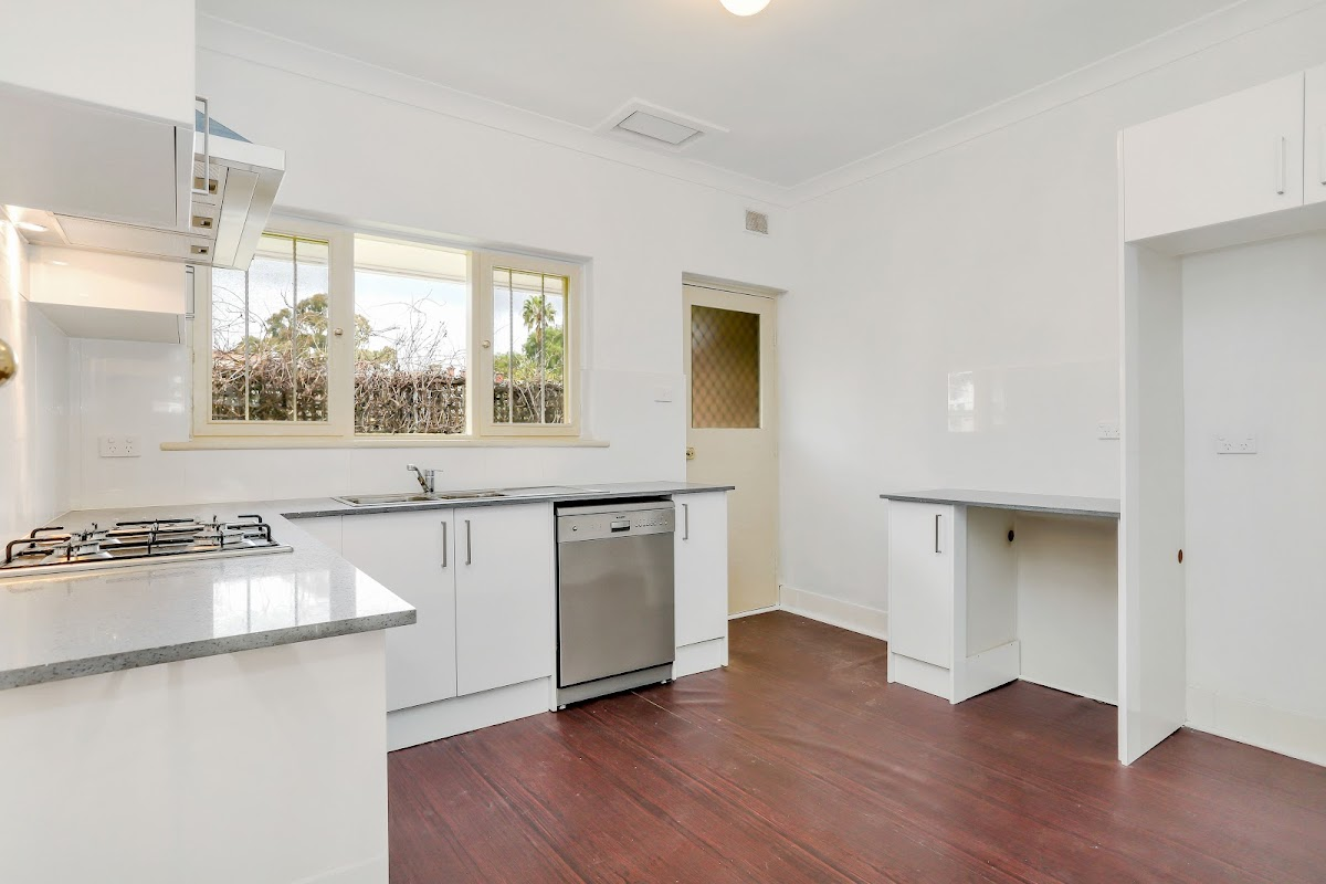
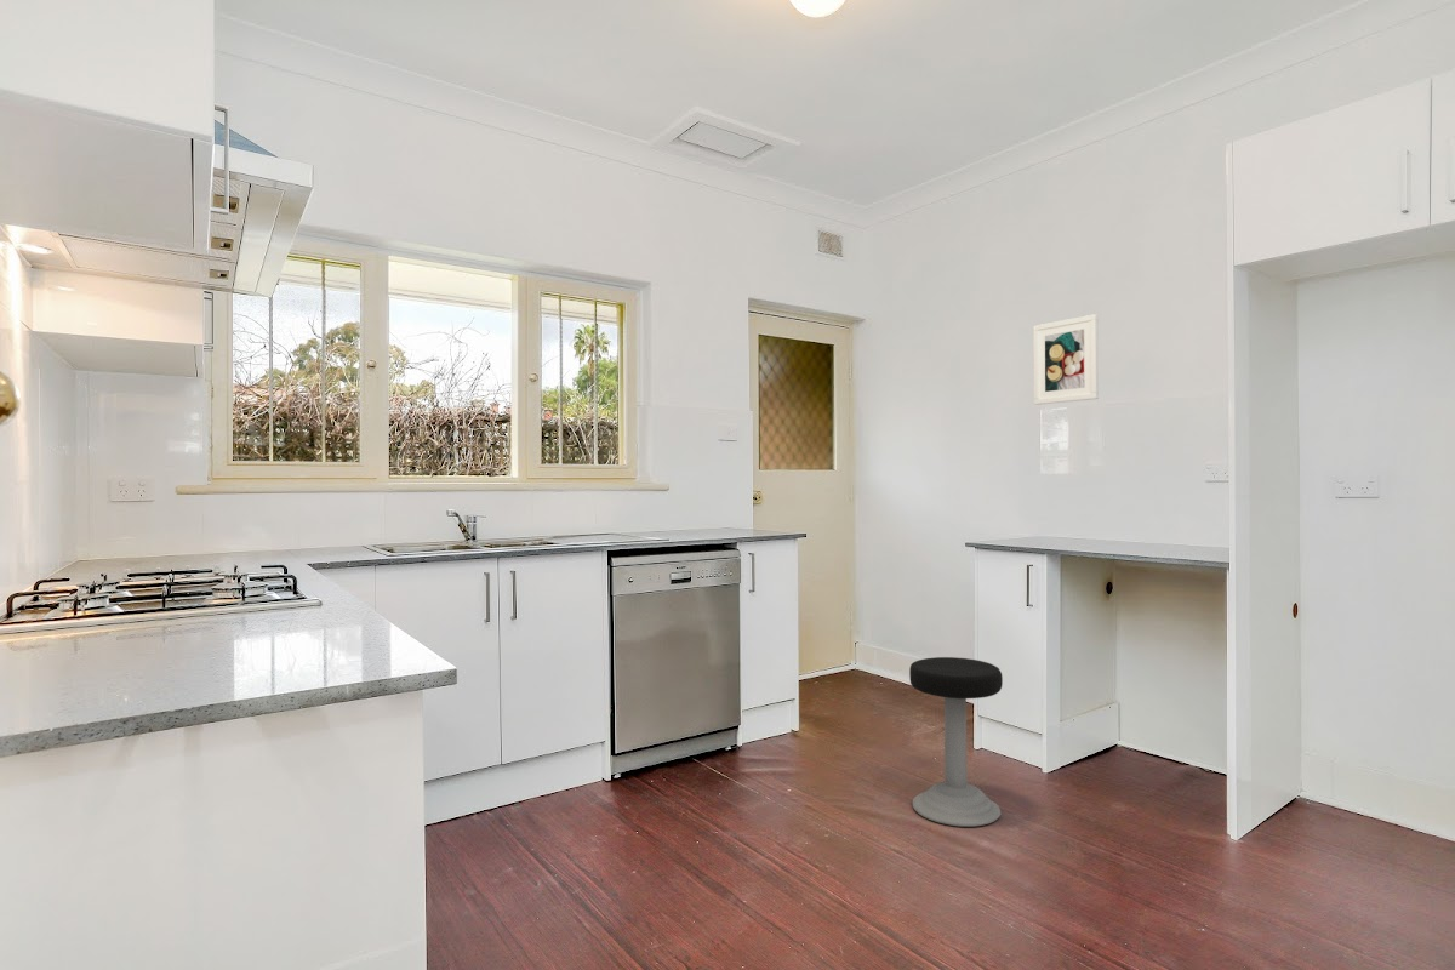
+ stool [908,656,1004,828]
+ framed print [1033,313,1100,406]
